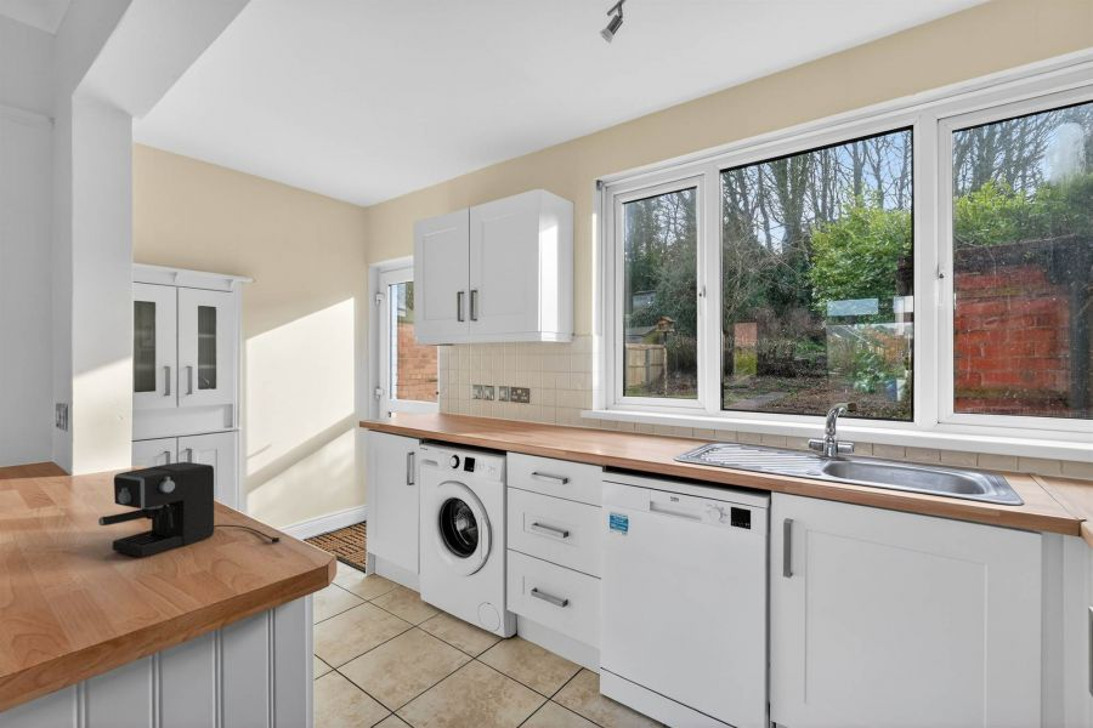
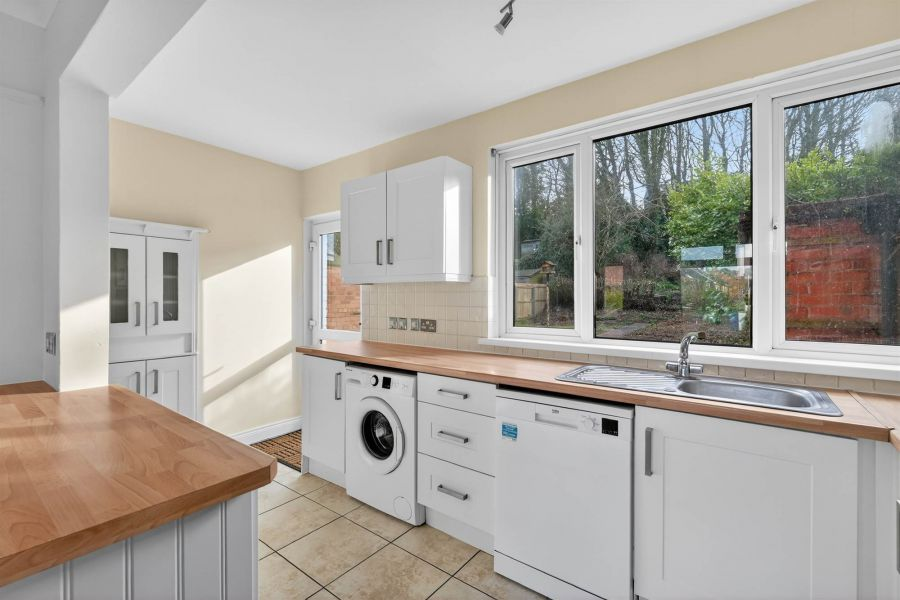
- coffee maker [97,461,283,558]
